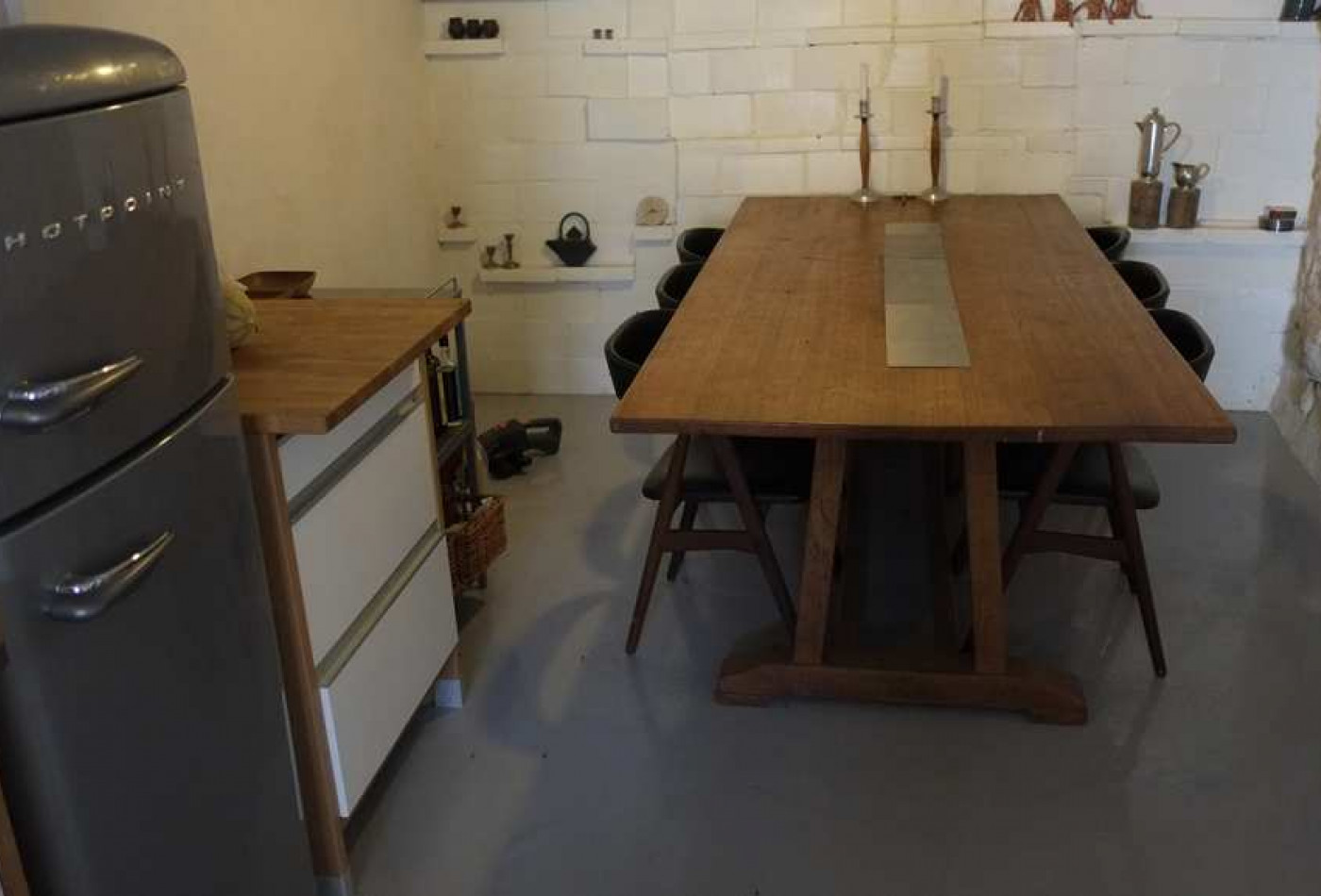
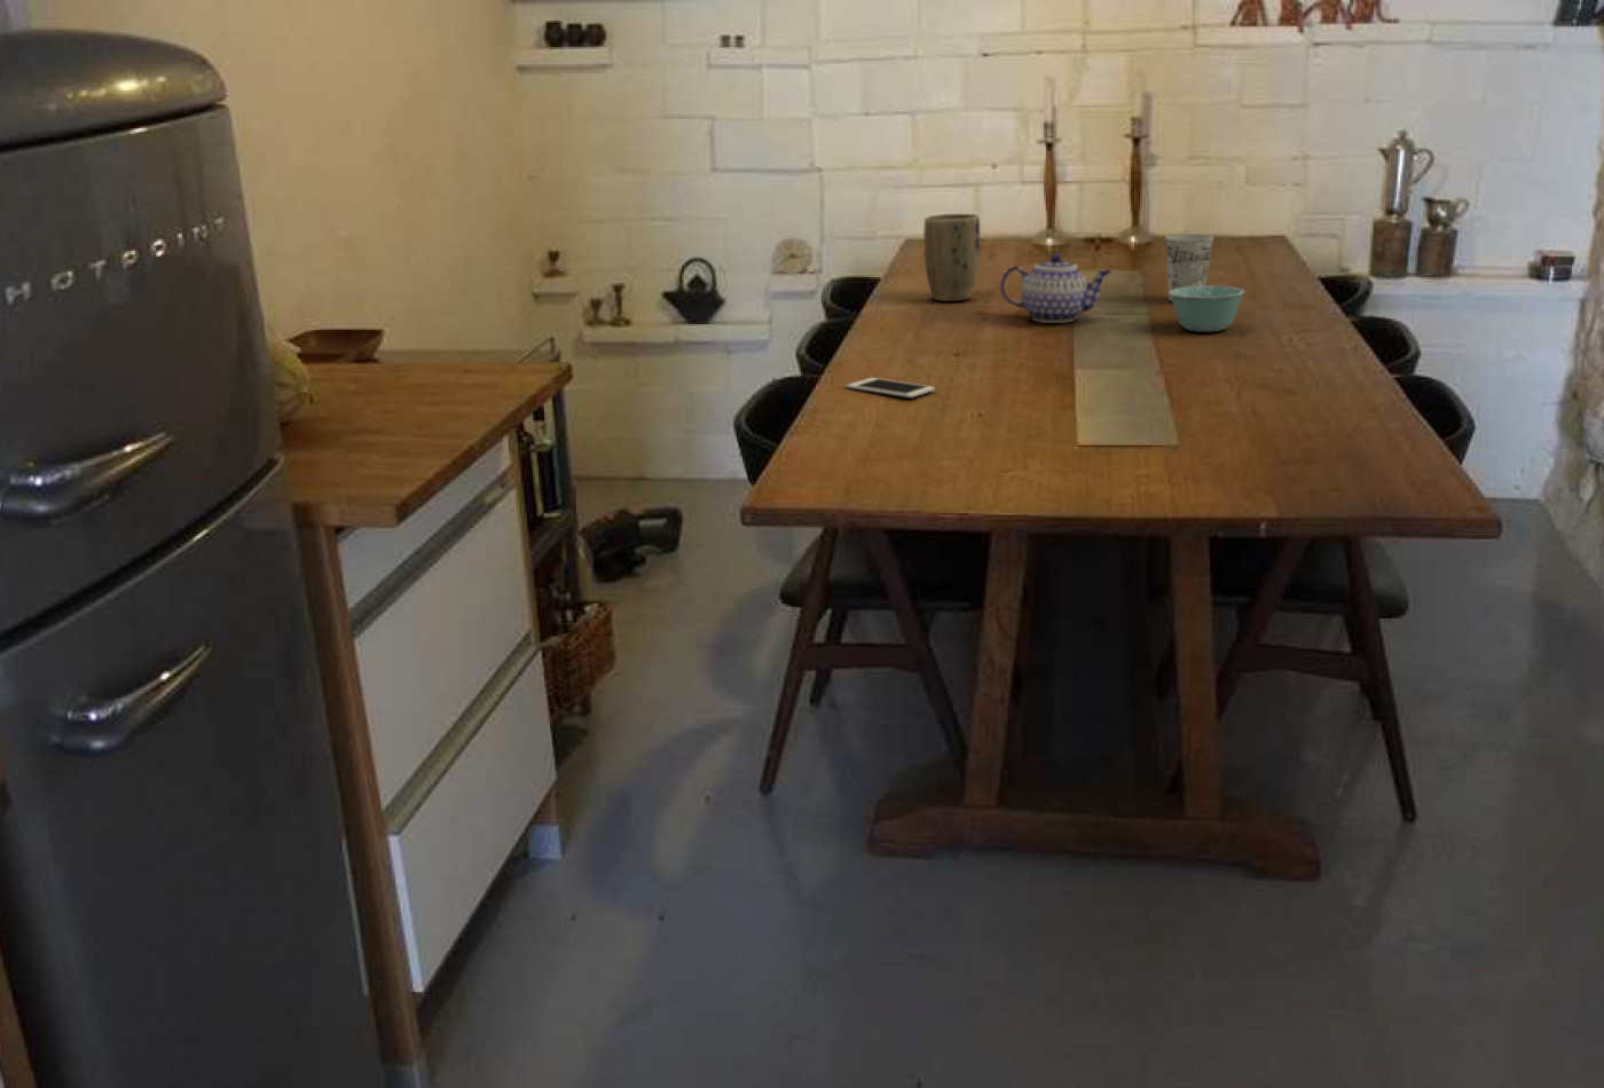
+ cup [1164,232,1214,302]
+ cell phone [846,376,936,398]
+ teapot [999,251,1112,324]
+ plant pot [923,211,982,302]
+ bowl [1169,285,1246,333]
